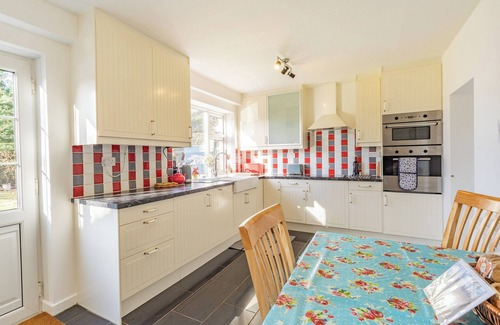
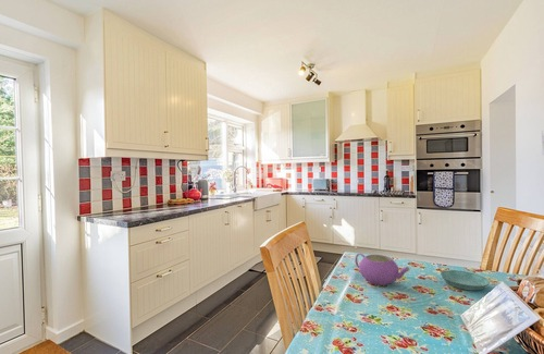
+ saucer [440,269,491,291]
+ teapot [354,253,411,286]
